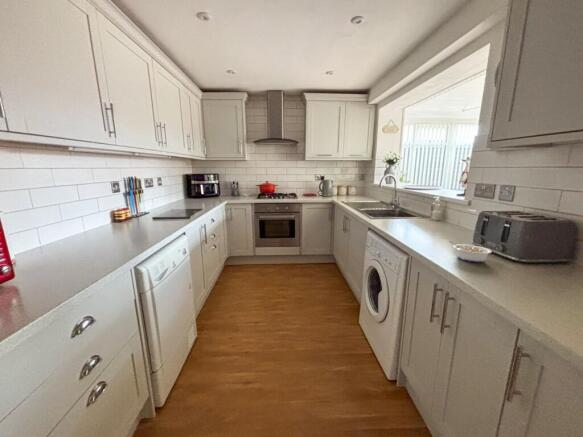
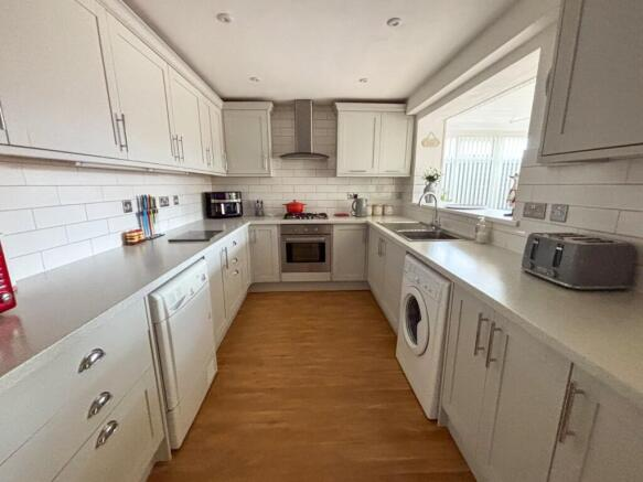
- legume [448,240,493,263]
